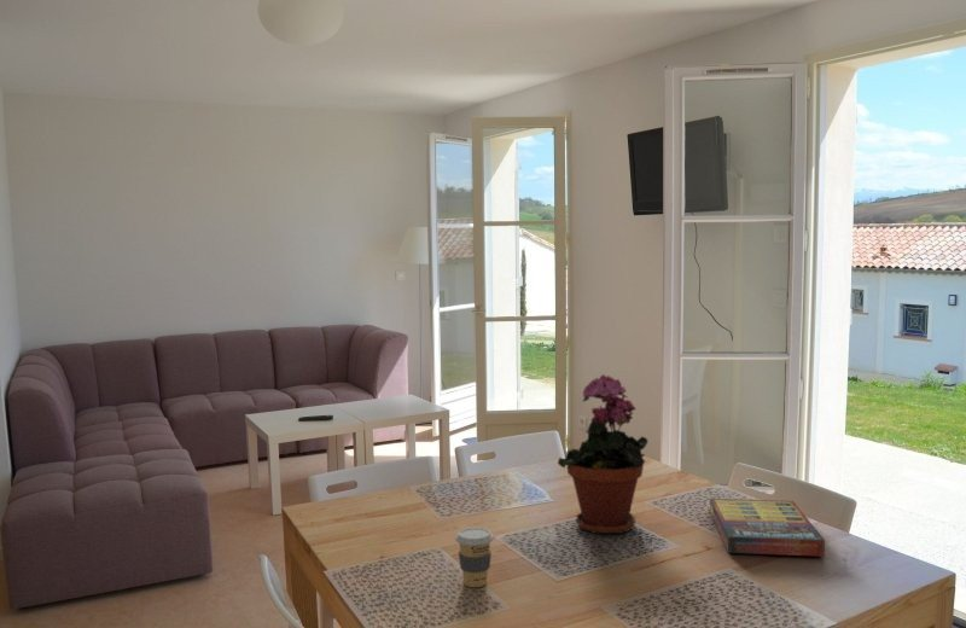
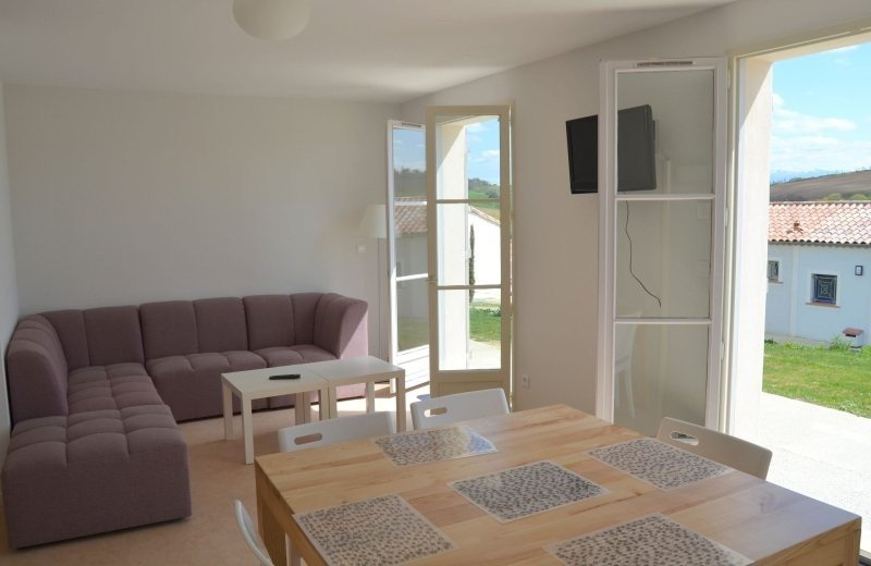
- potted plant [557,373,648,535]
- coffee cup [454,527,495,588]
- game compilation box [709,498,826,558]
